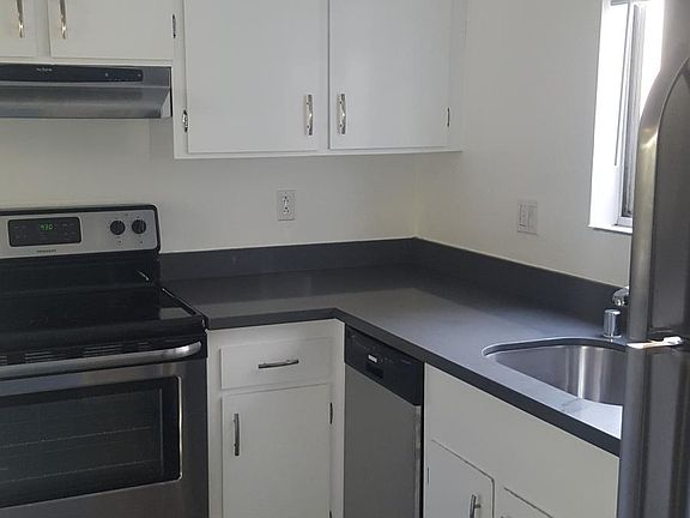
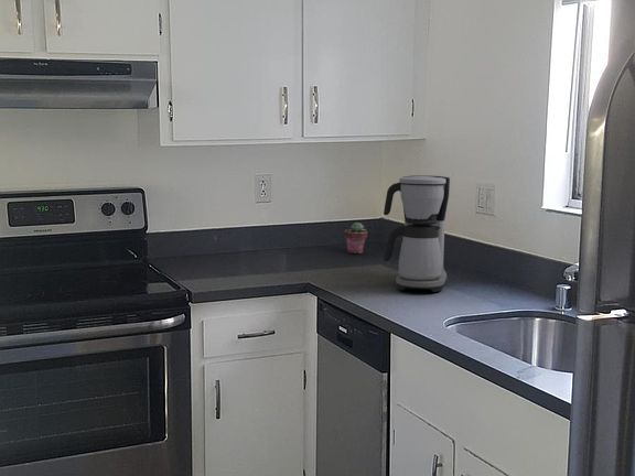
+ potted succulent [343,221,368,255]
+ coffee maker [383,174,451,293]
